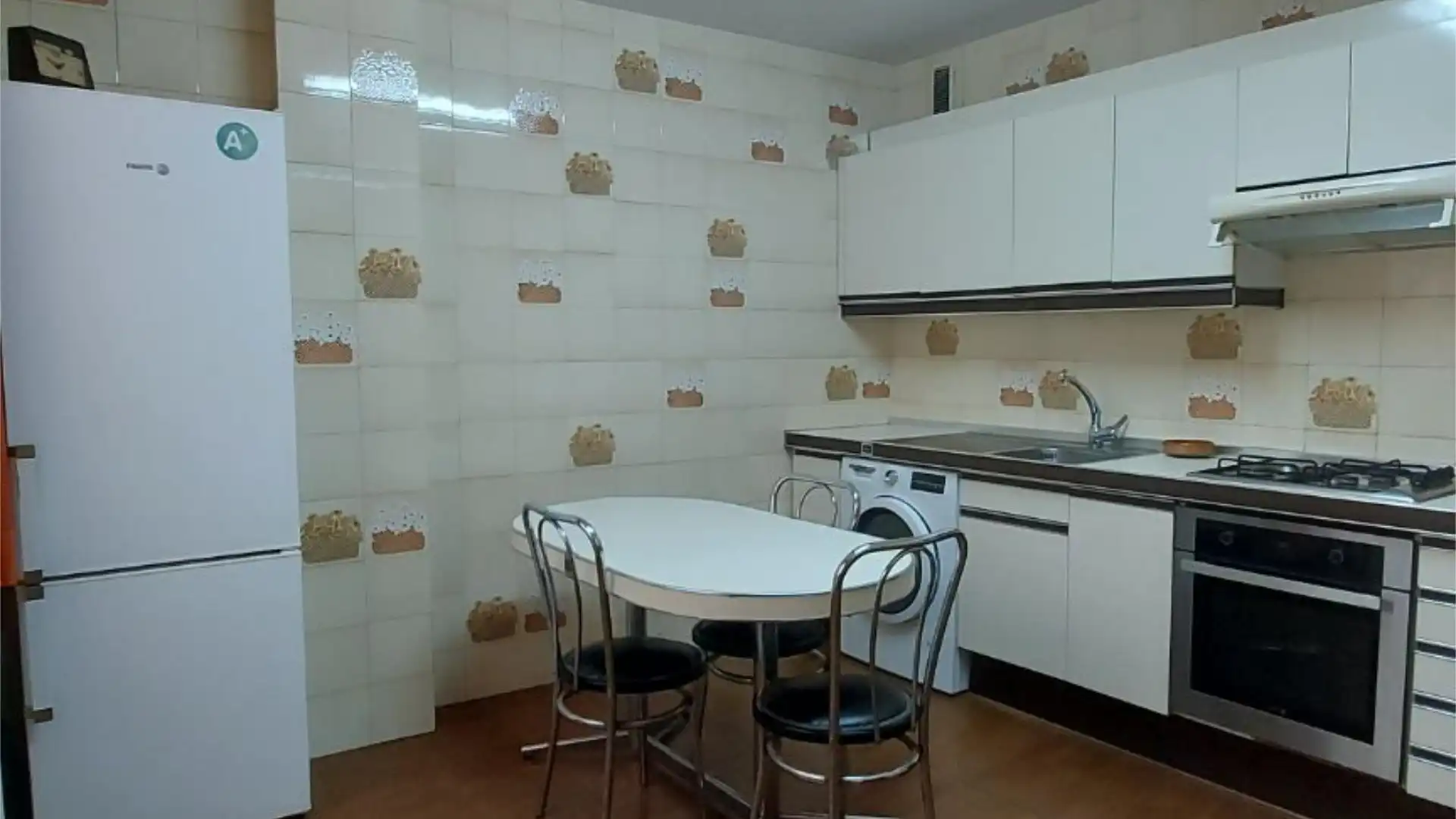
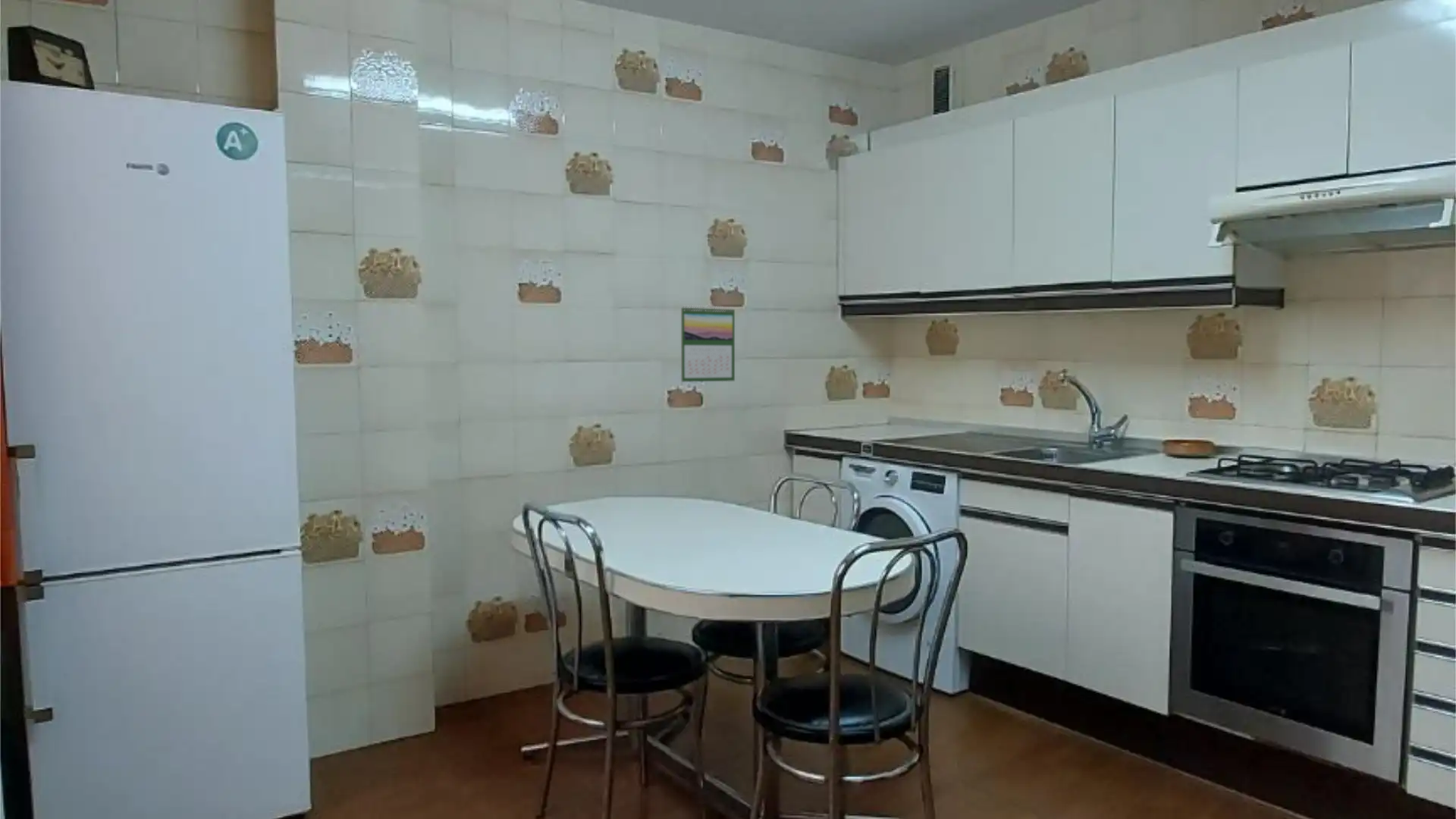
+ calendar [680,304,736,382]
